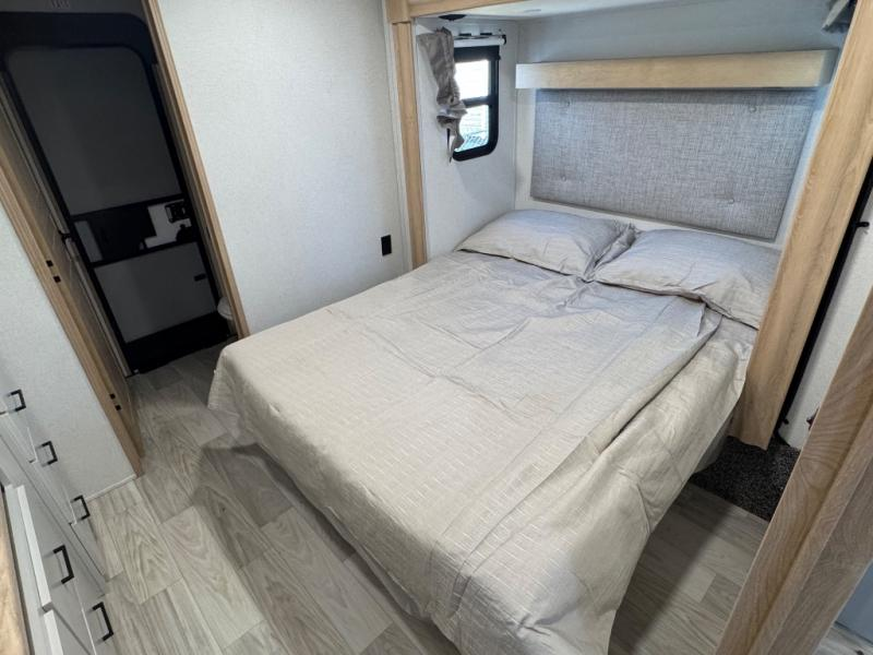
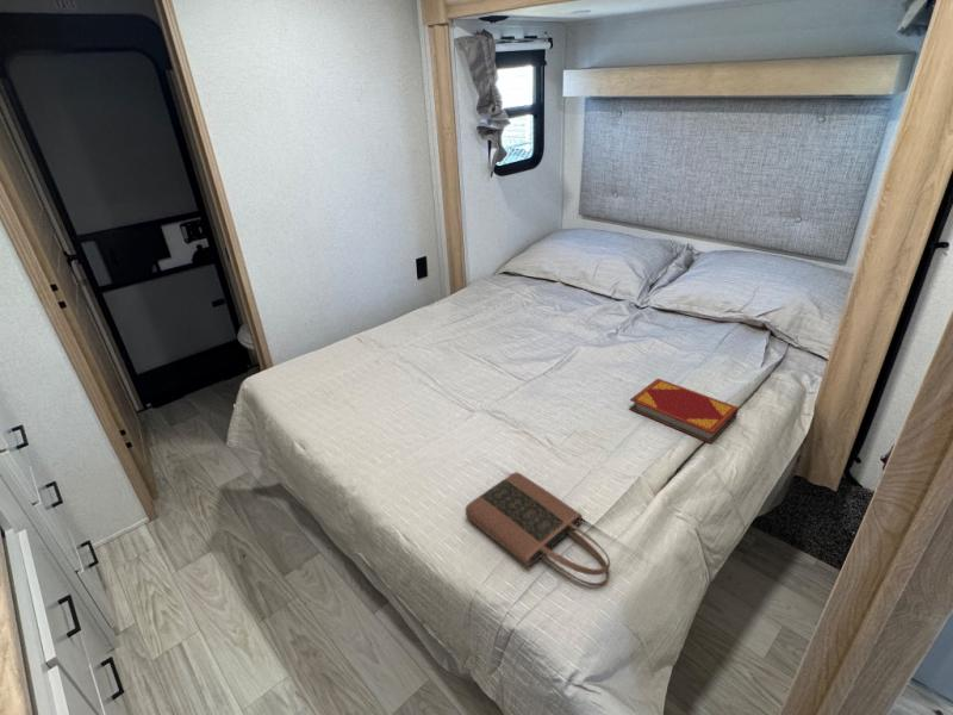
+ hardback book [628,378,740,444]
+ tote bag [465,471,611,587]
